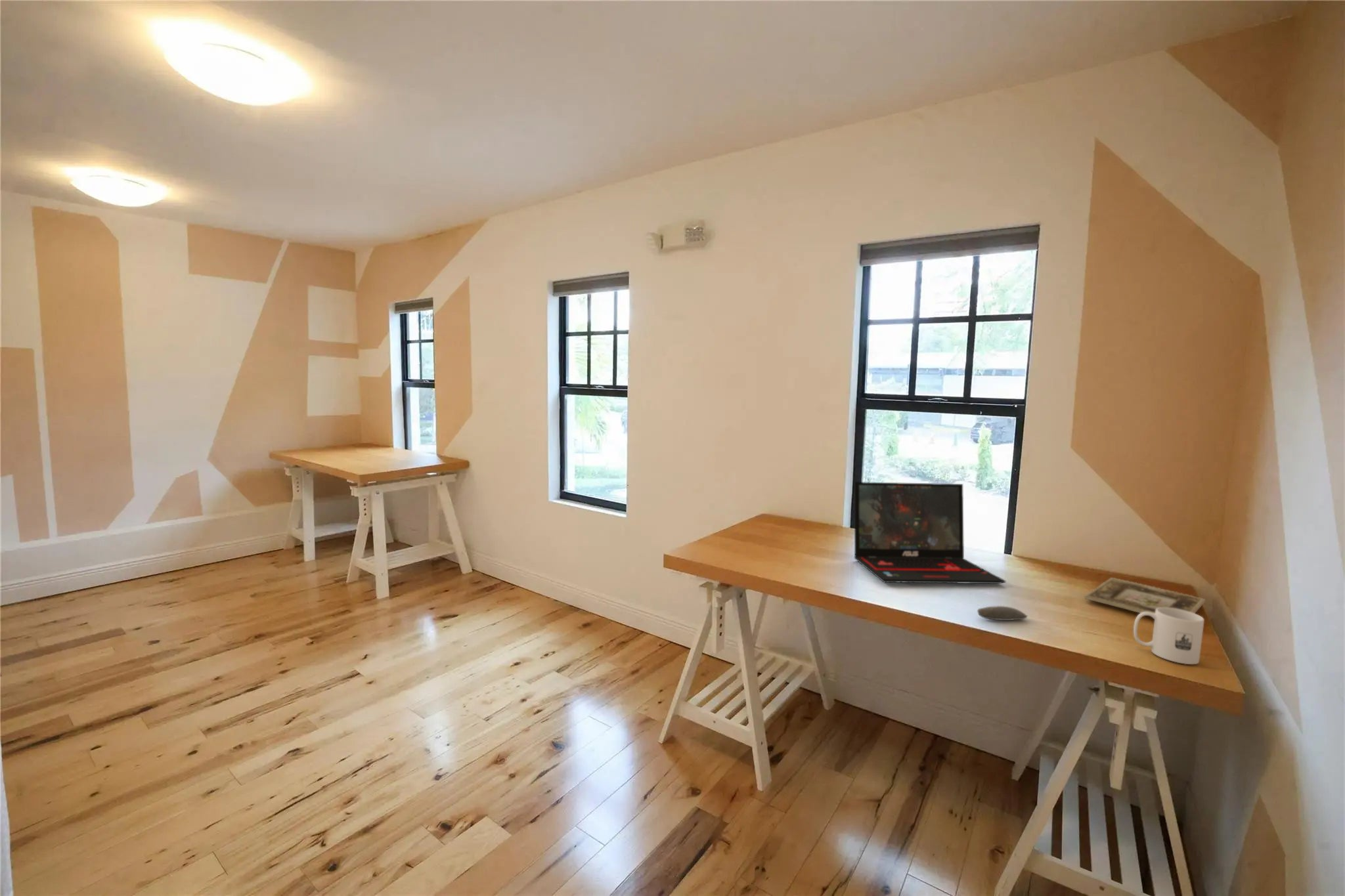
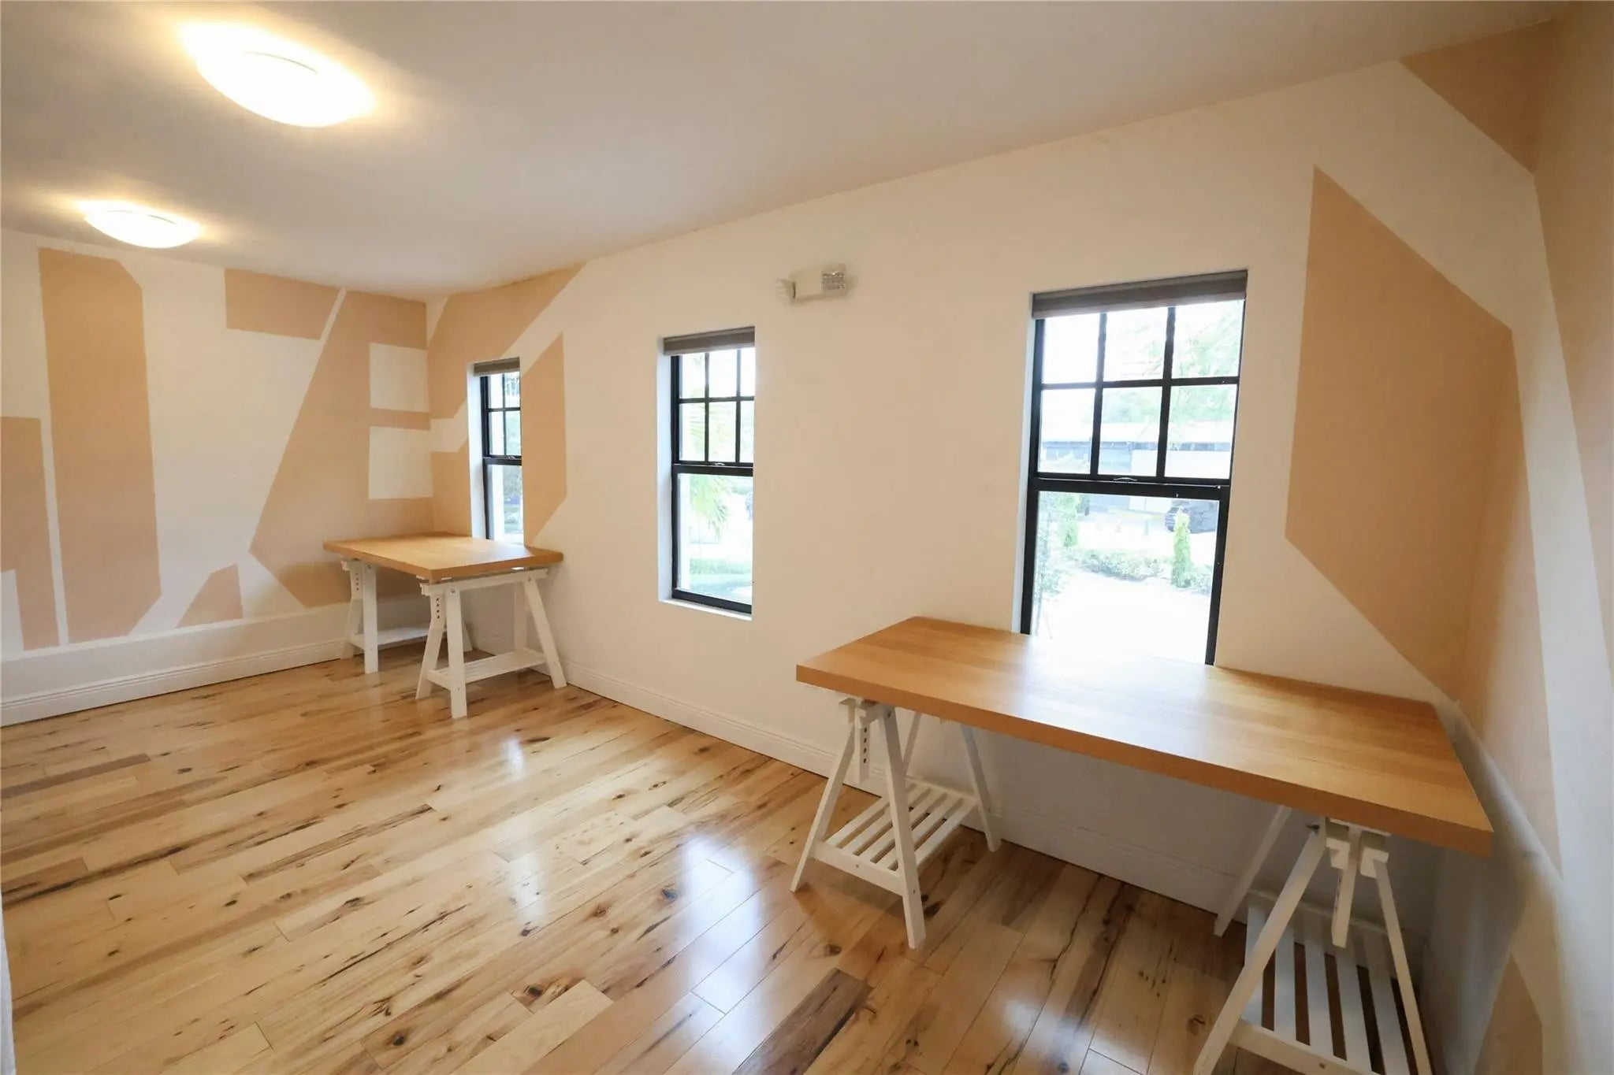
- mug [1133,607,1205,665]
- laptop [854,481,1006,584]
- computer mouse [977,605,1028,621]
- picture frame [1084,577,1206,614]
